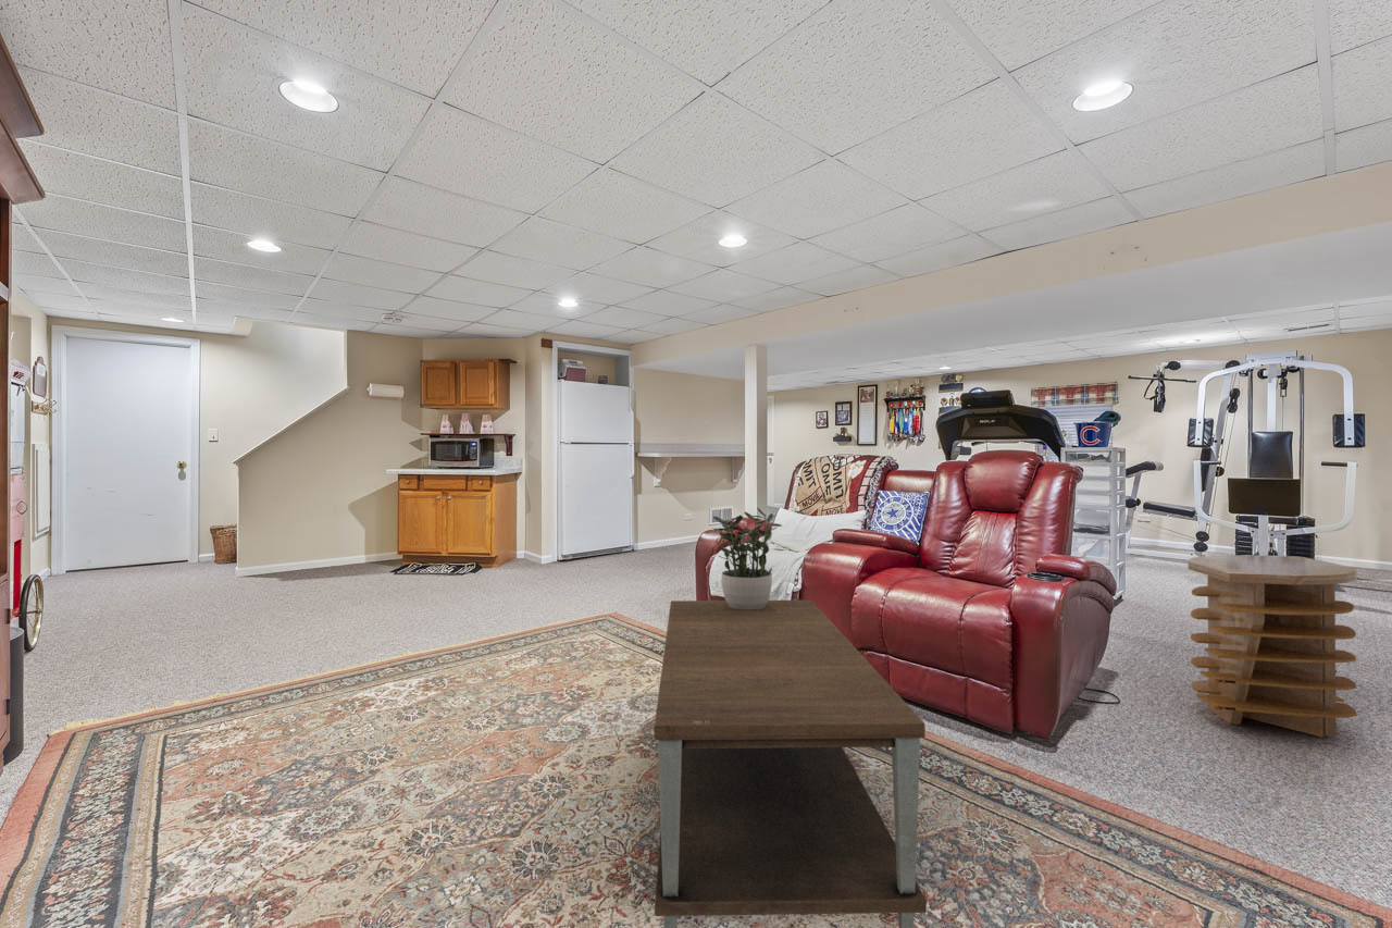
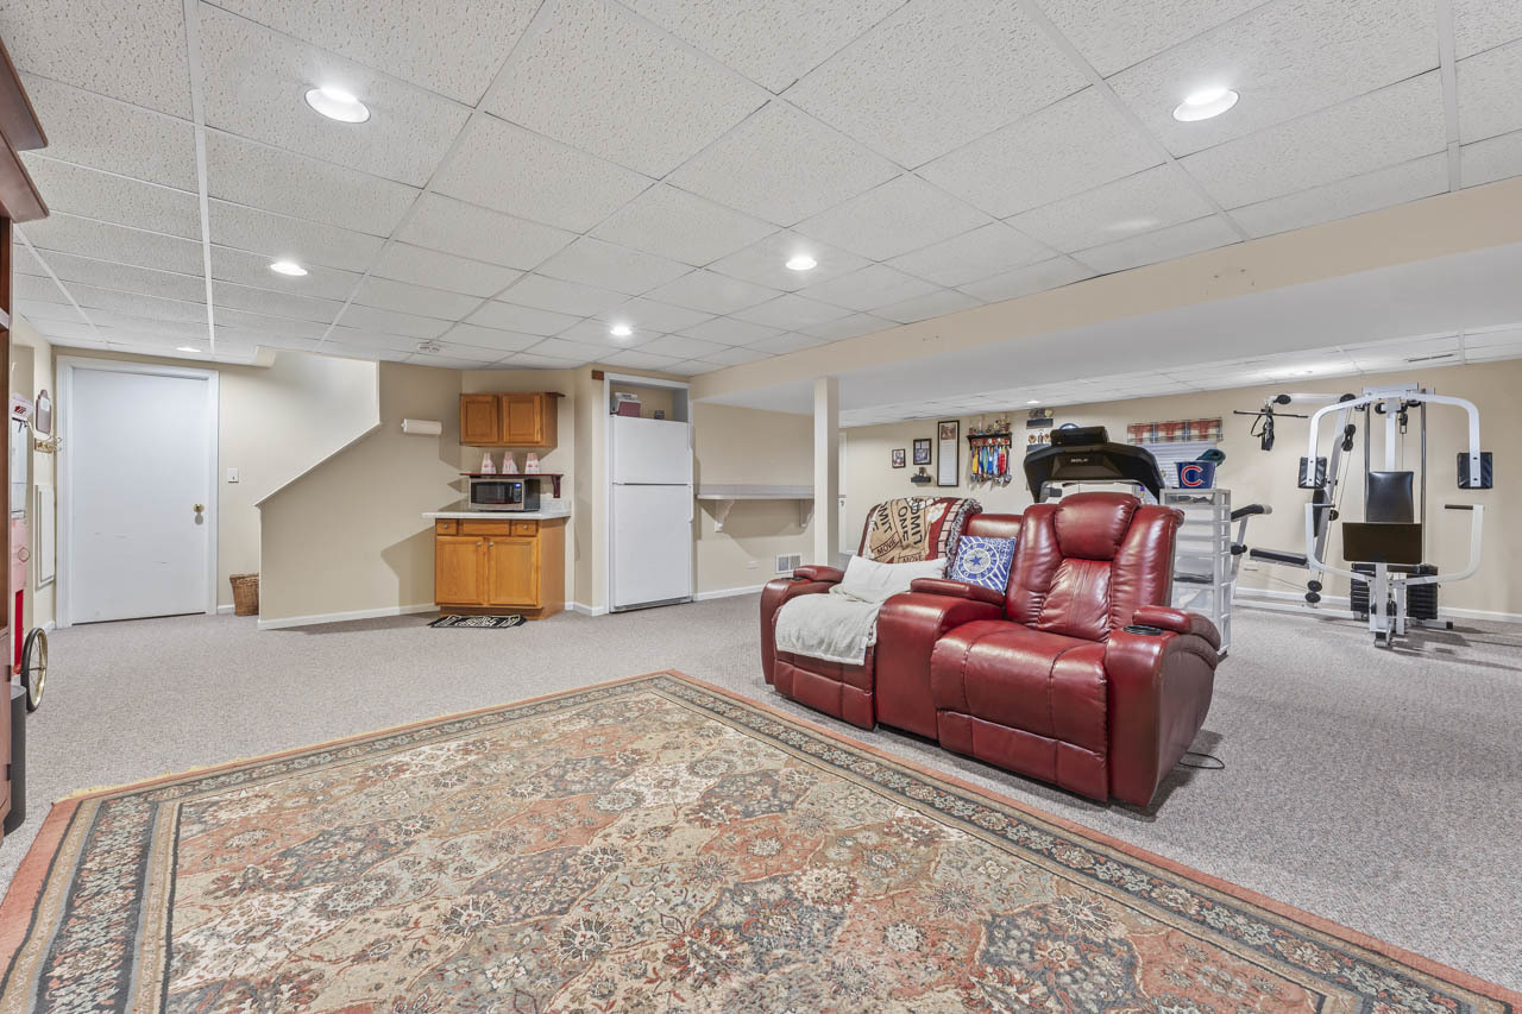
- potted plant [711,506,783,610]
- coffee table [654,599,928,928]
- side table [1186,554,1358,739]
